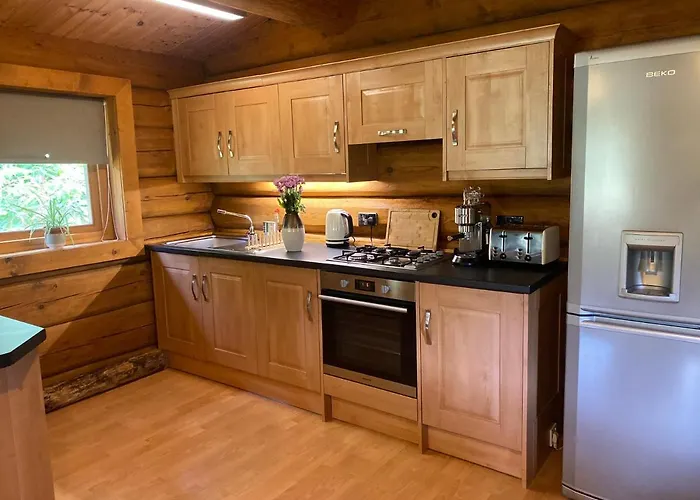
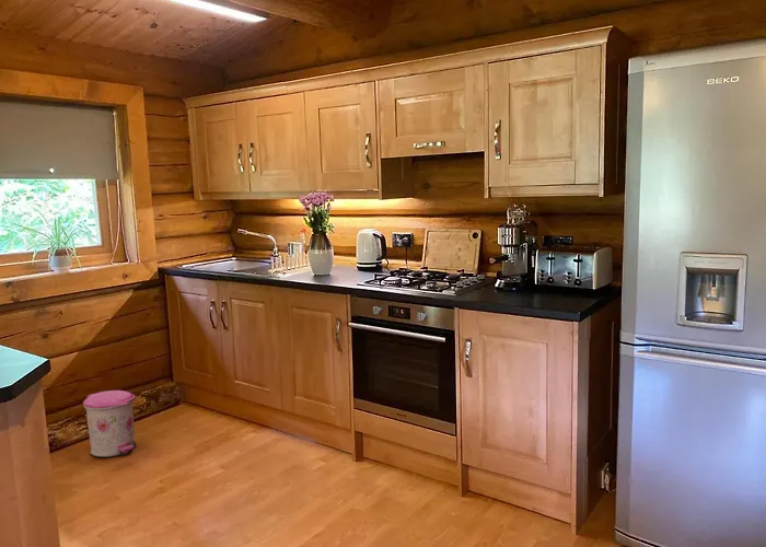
+ trash can [82,389,137,458]
